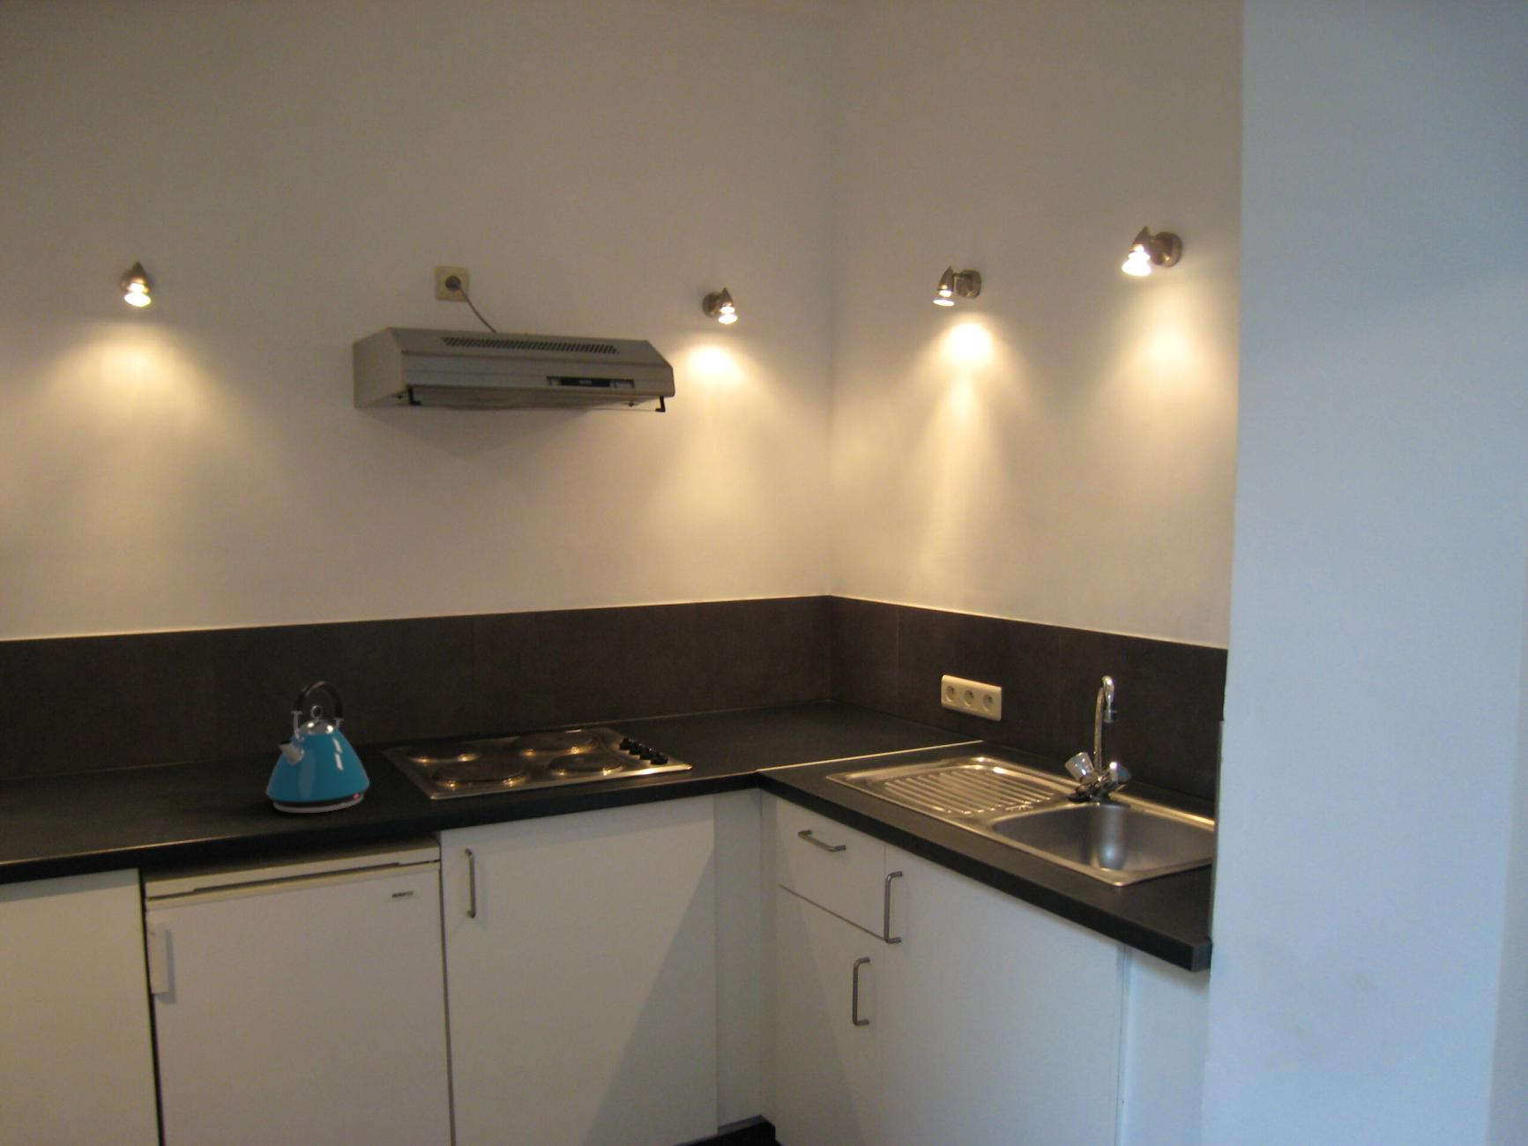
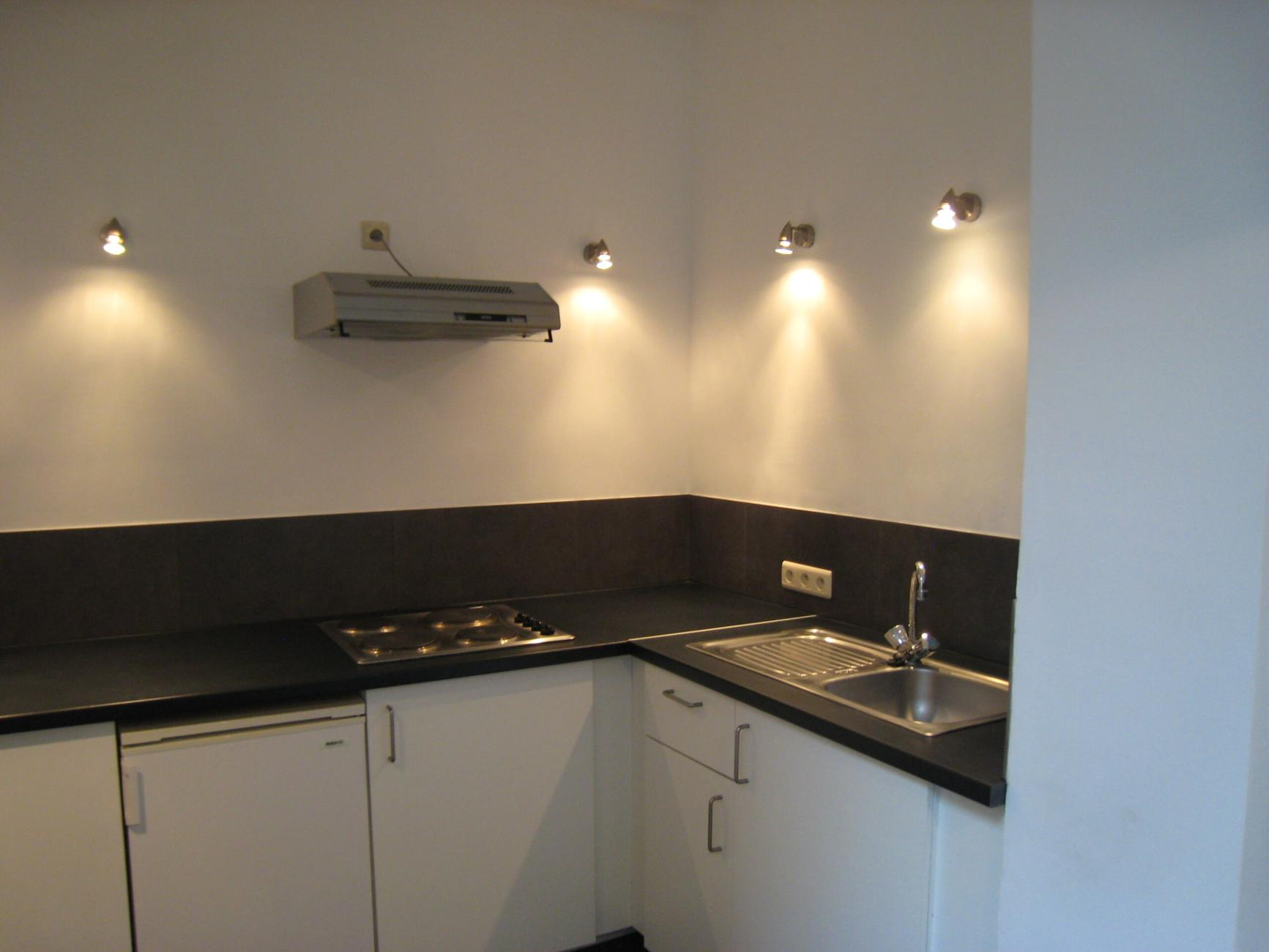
- kettle [265,680,371,814]
